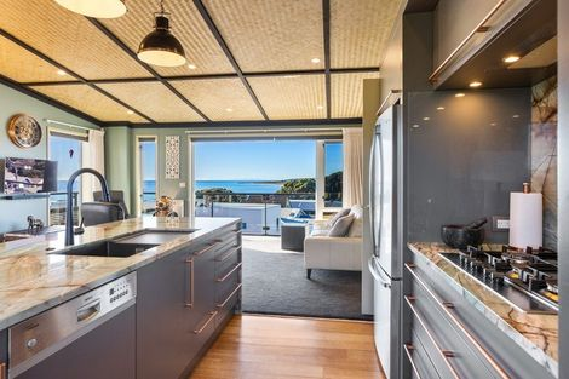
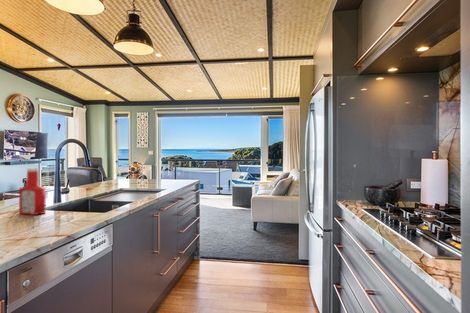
+ soap bottle [18,167,47,216]
